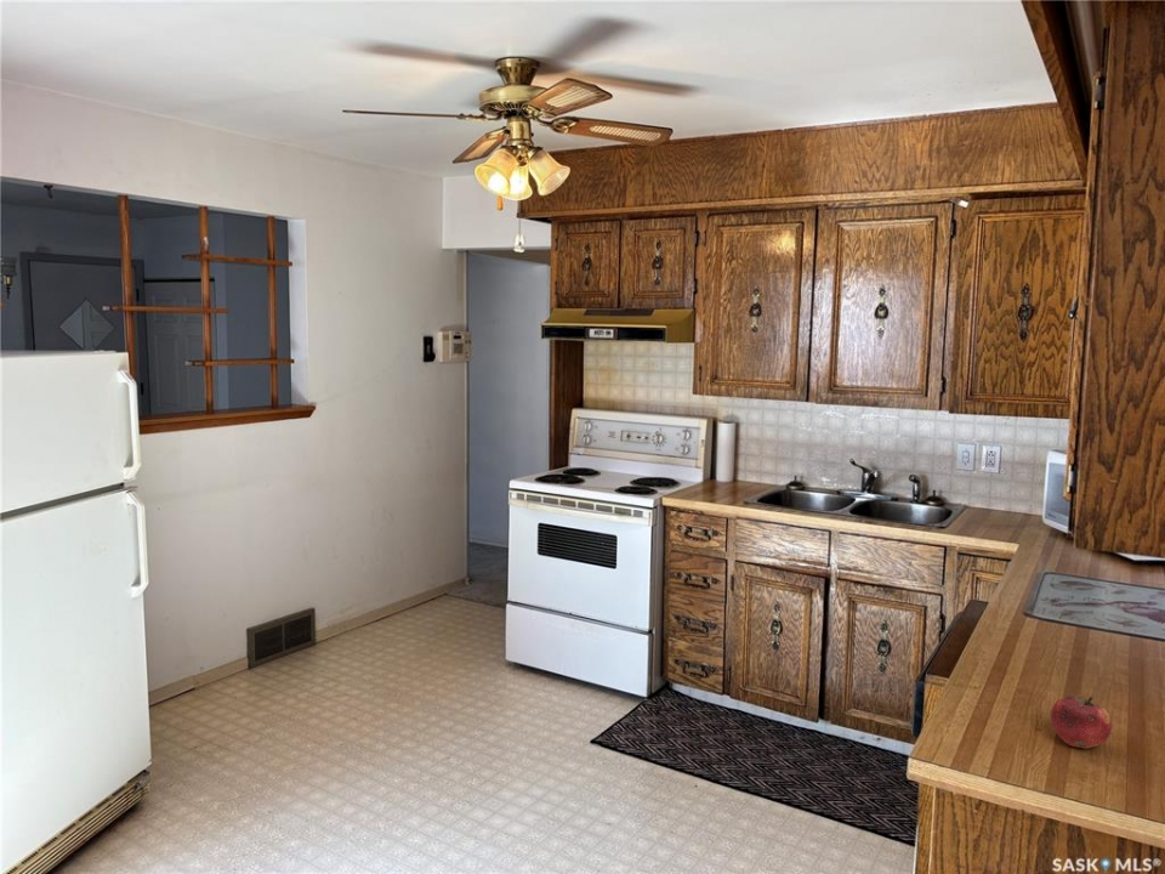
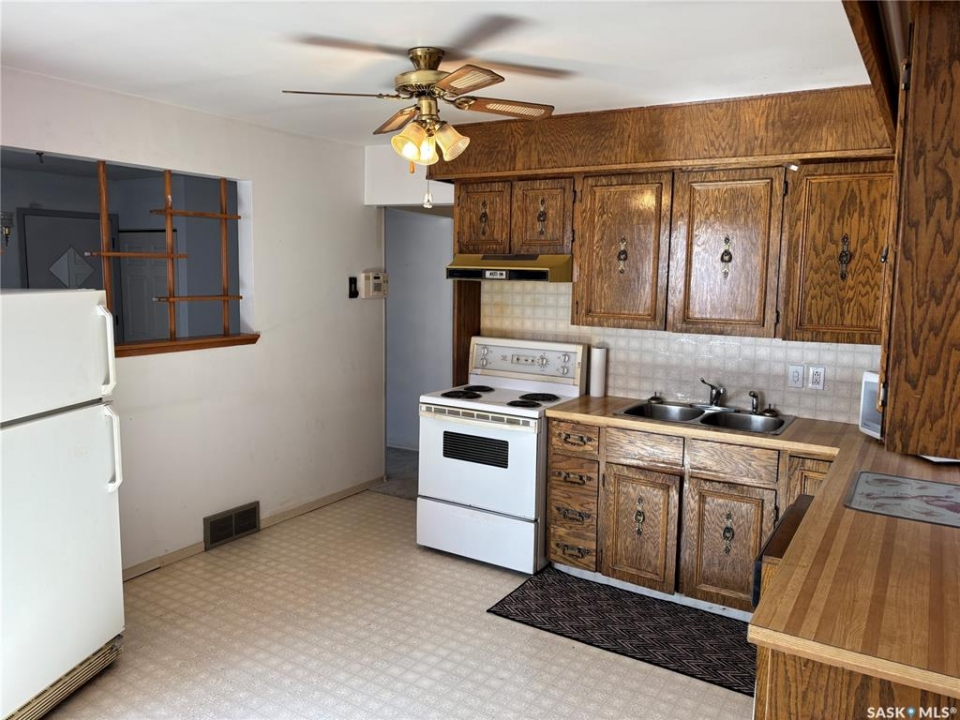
- fruit [1050,693,1113,749]
